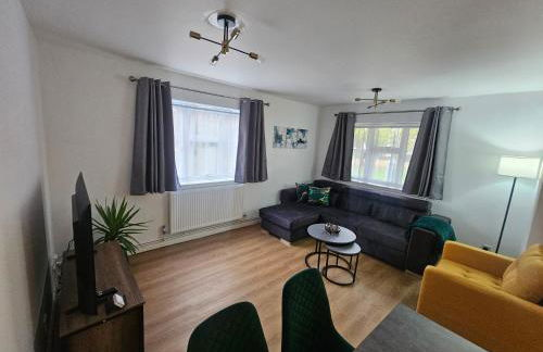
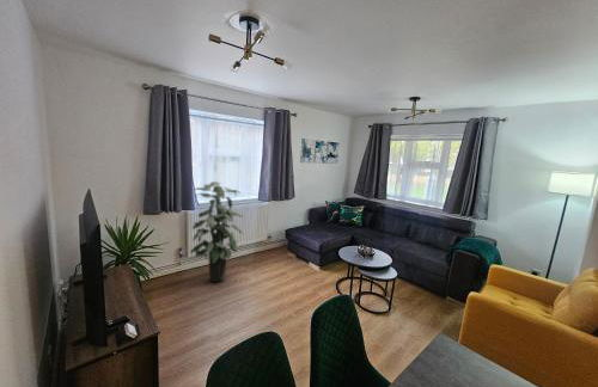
+ indoor plant [189,180,244,283]
